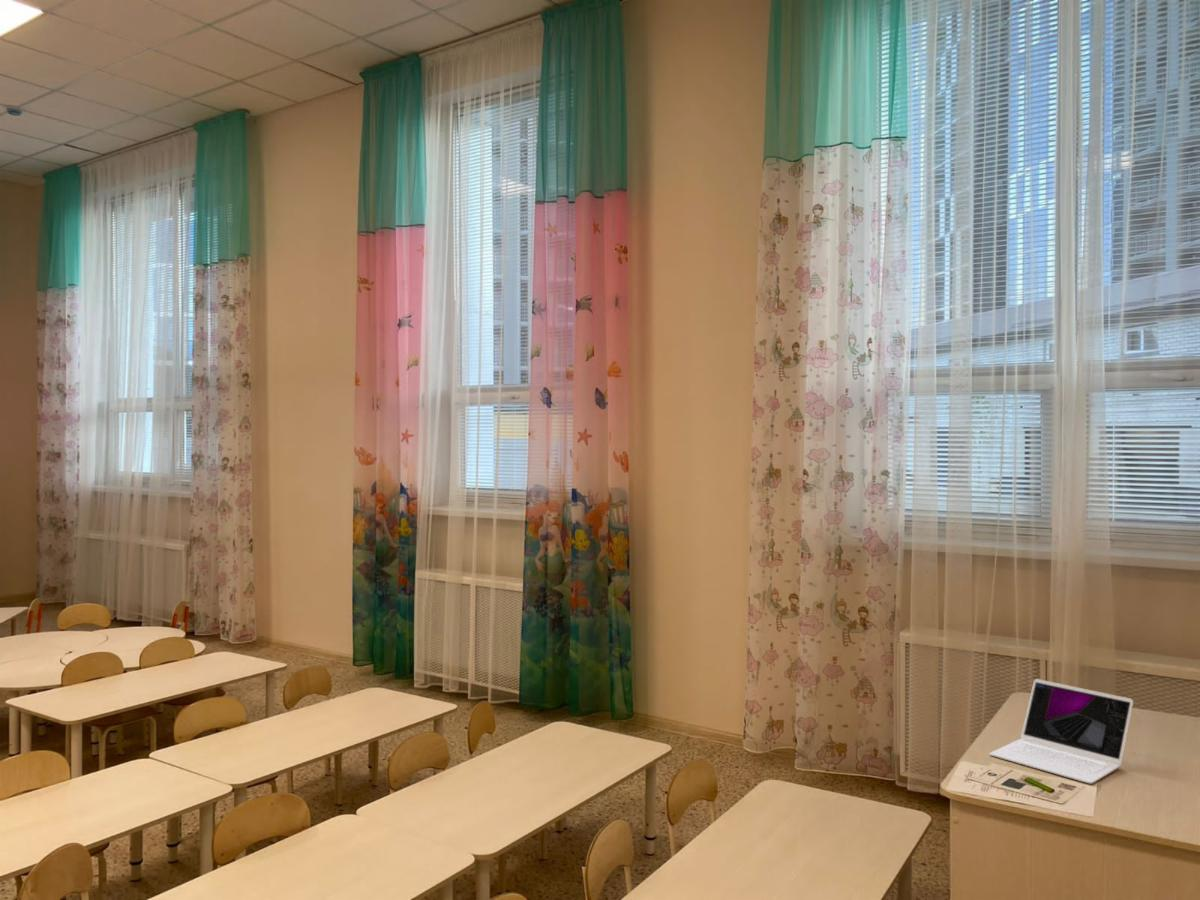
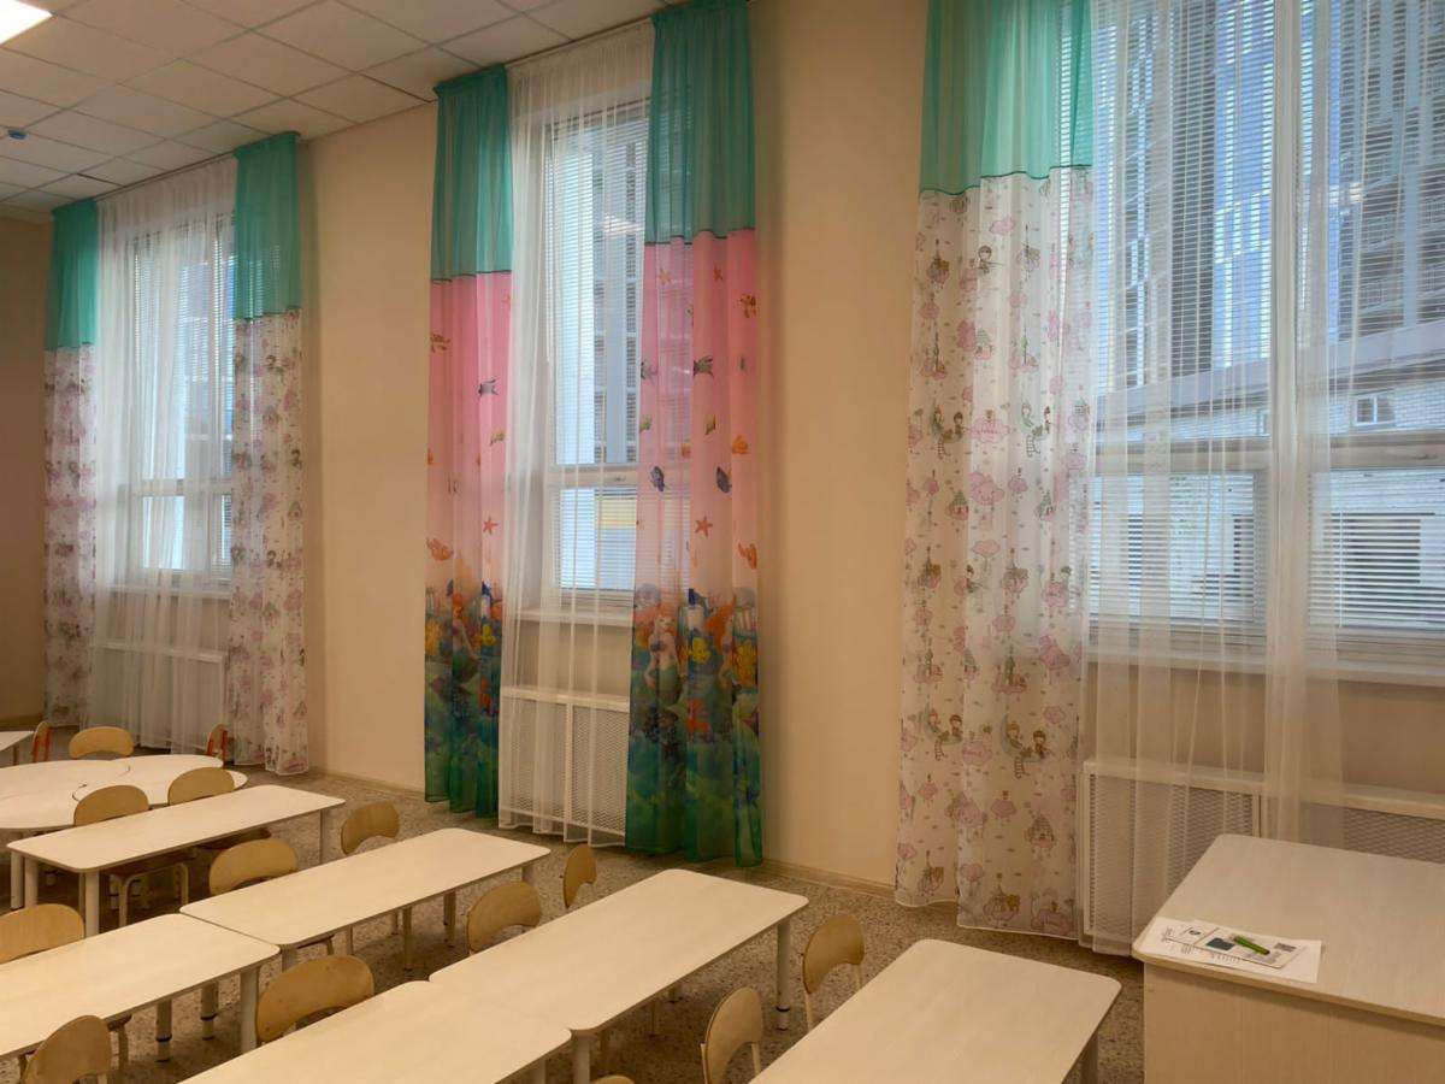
- laptop [988,678,1134,785]
